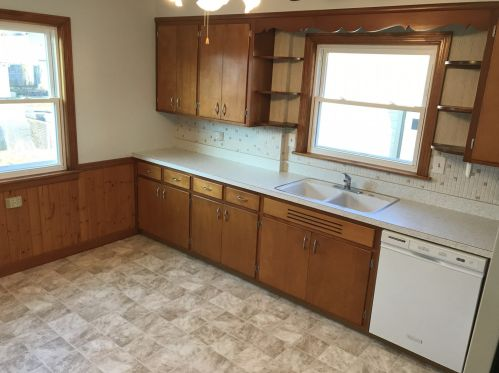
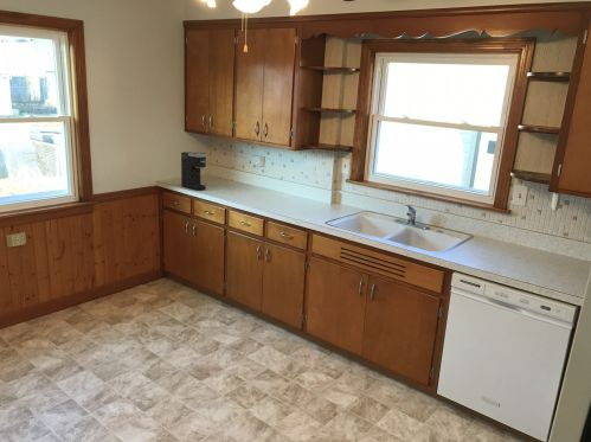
+ coffee maker [180,150,207,191]
